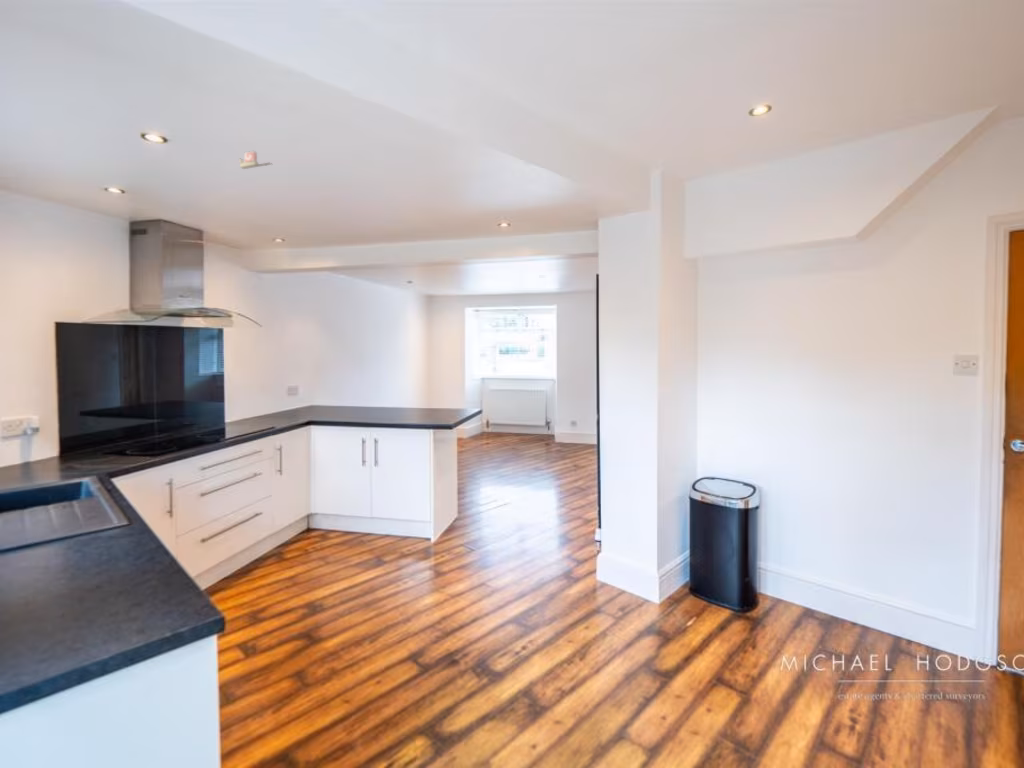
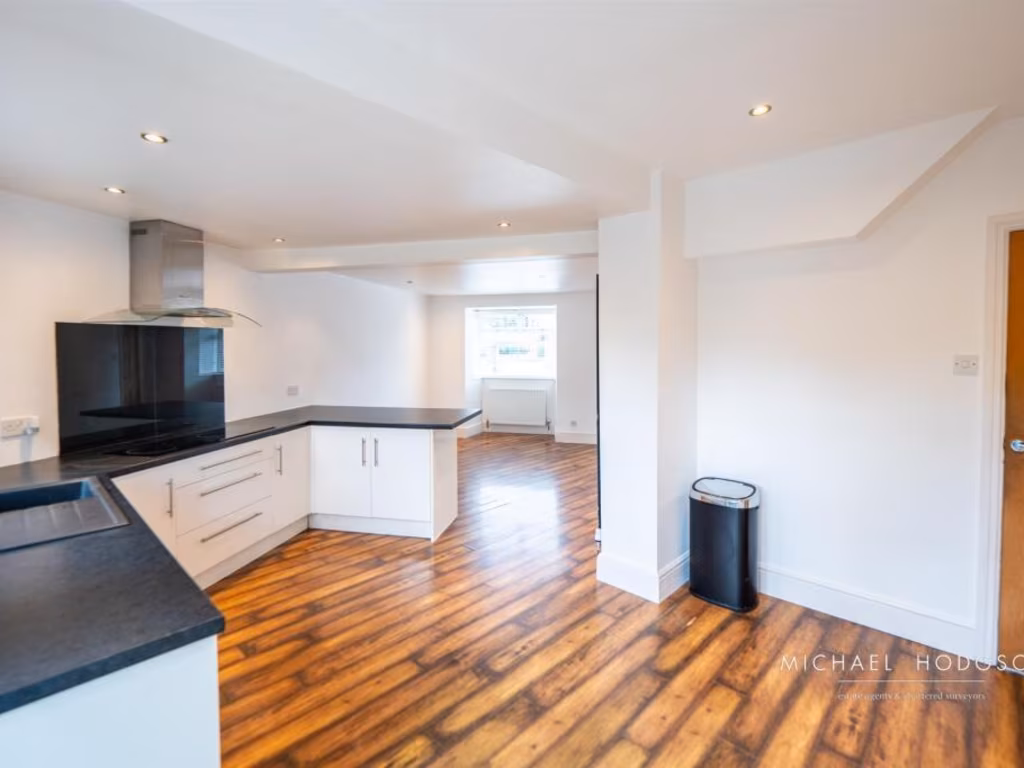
- tape dispenser [238,150,273,170]
